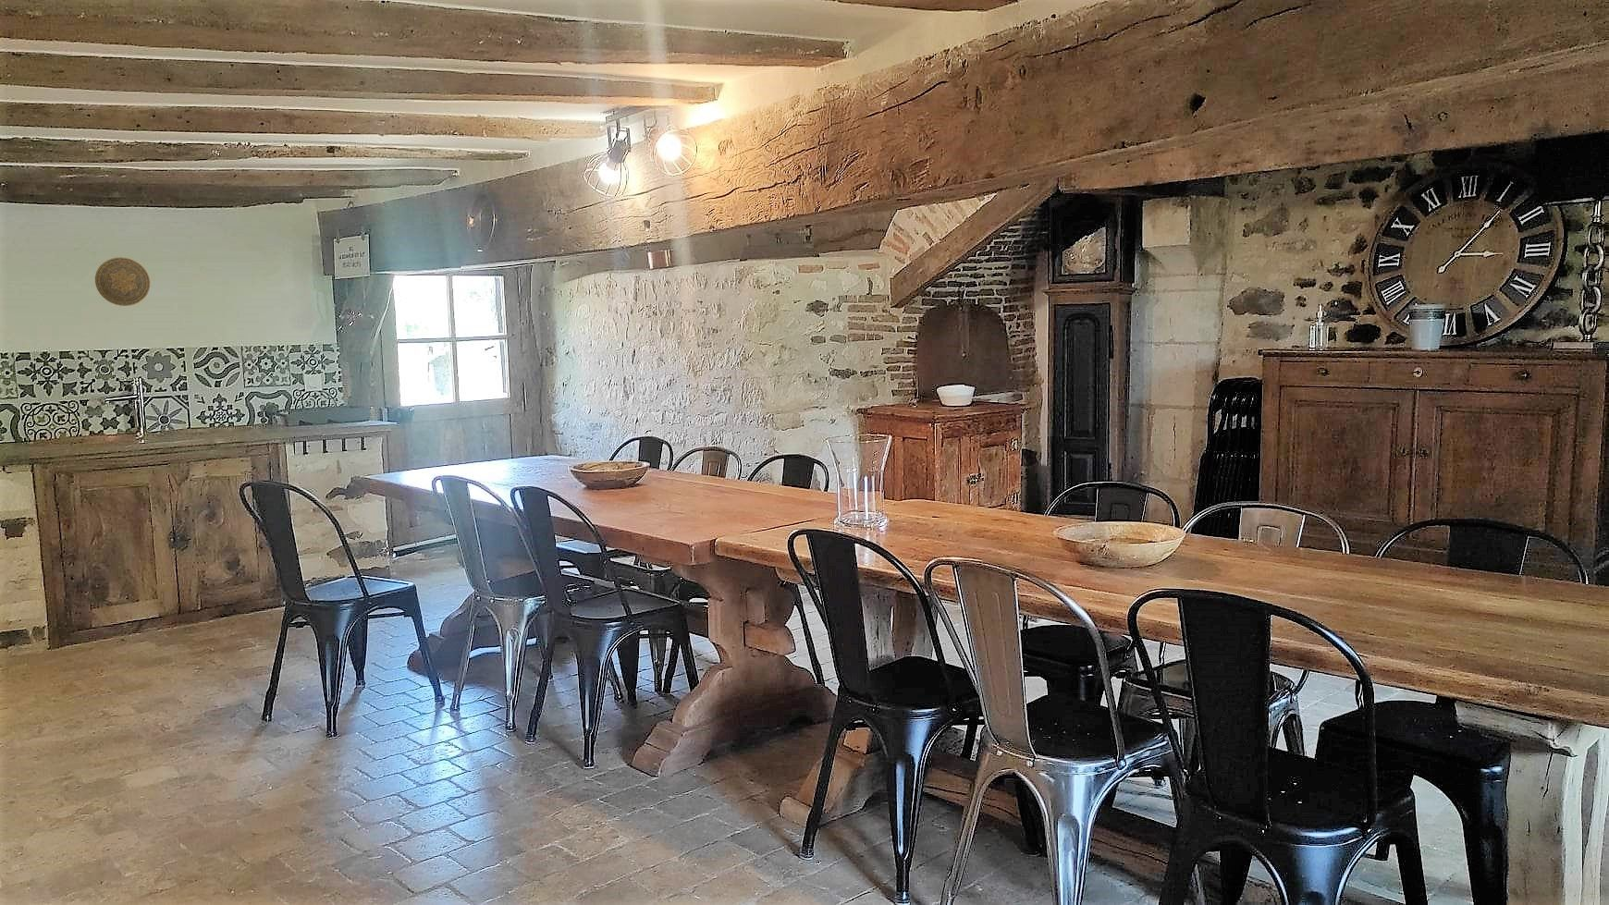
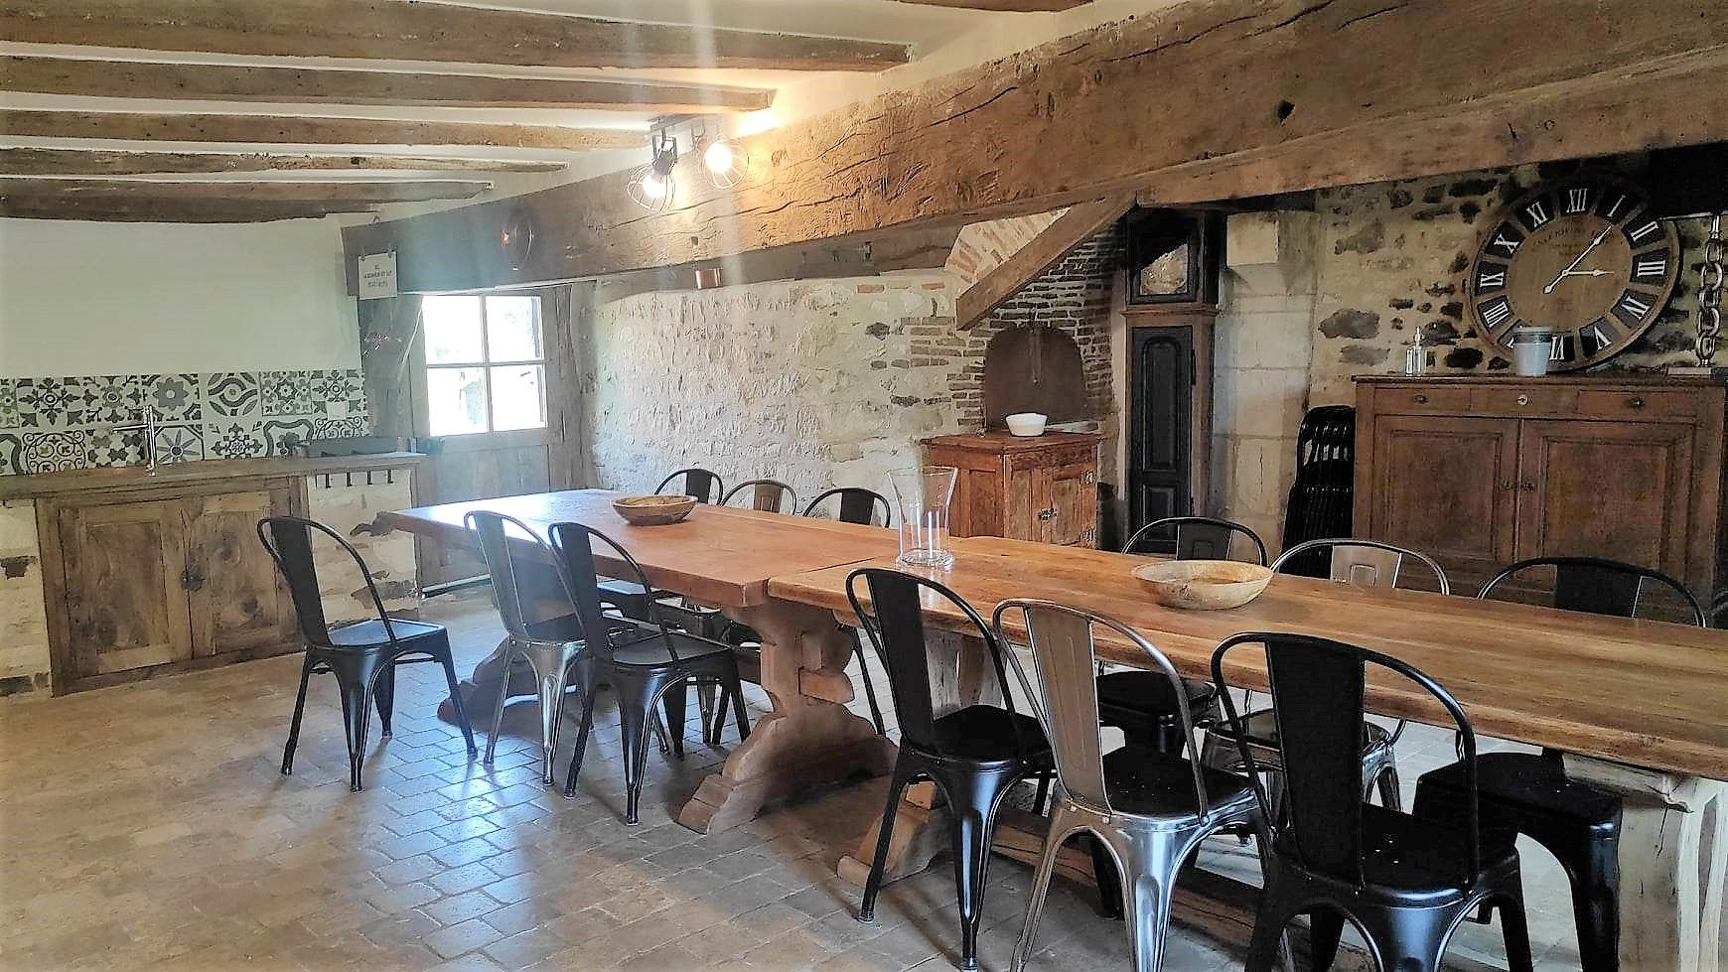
- decorative plate [94,257,150,307]
